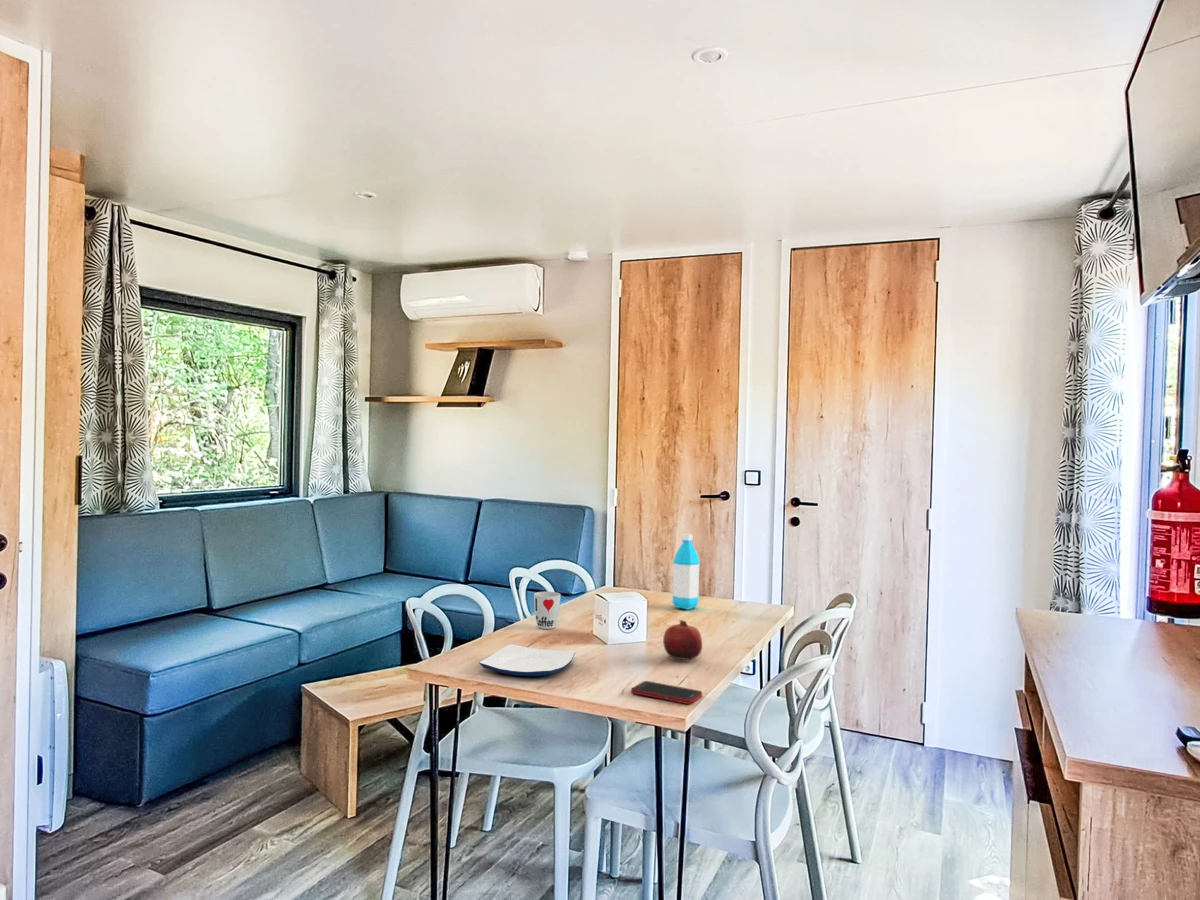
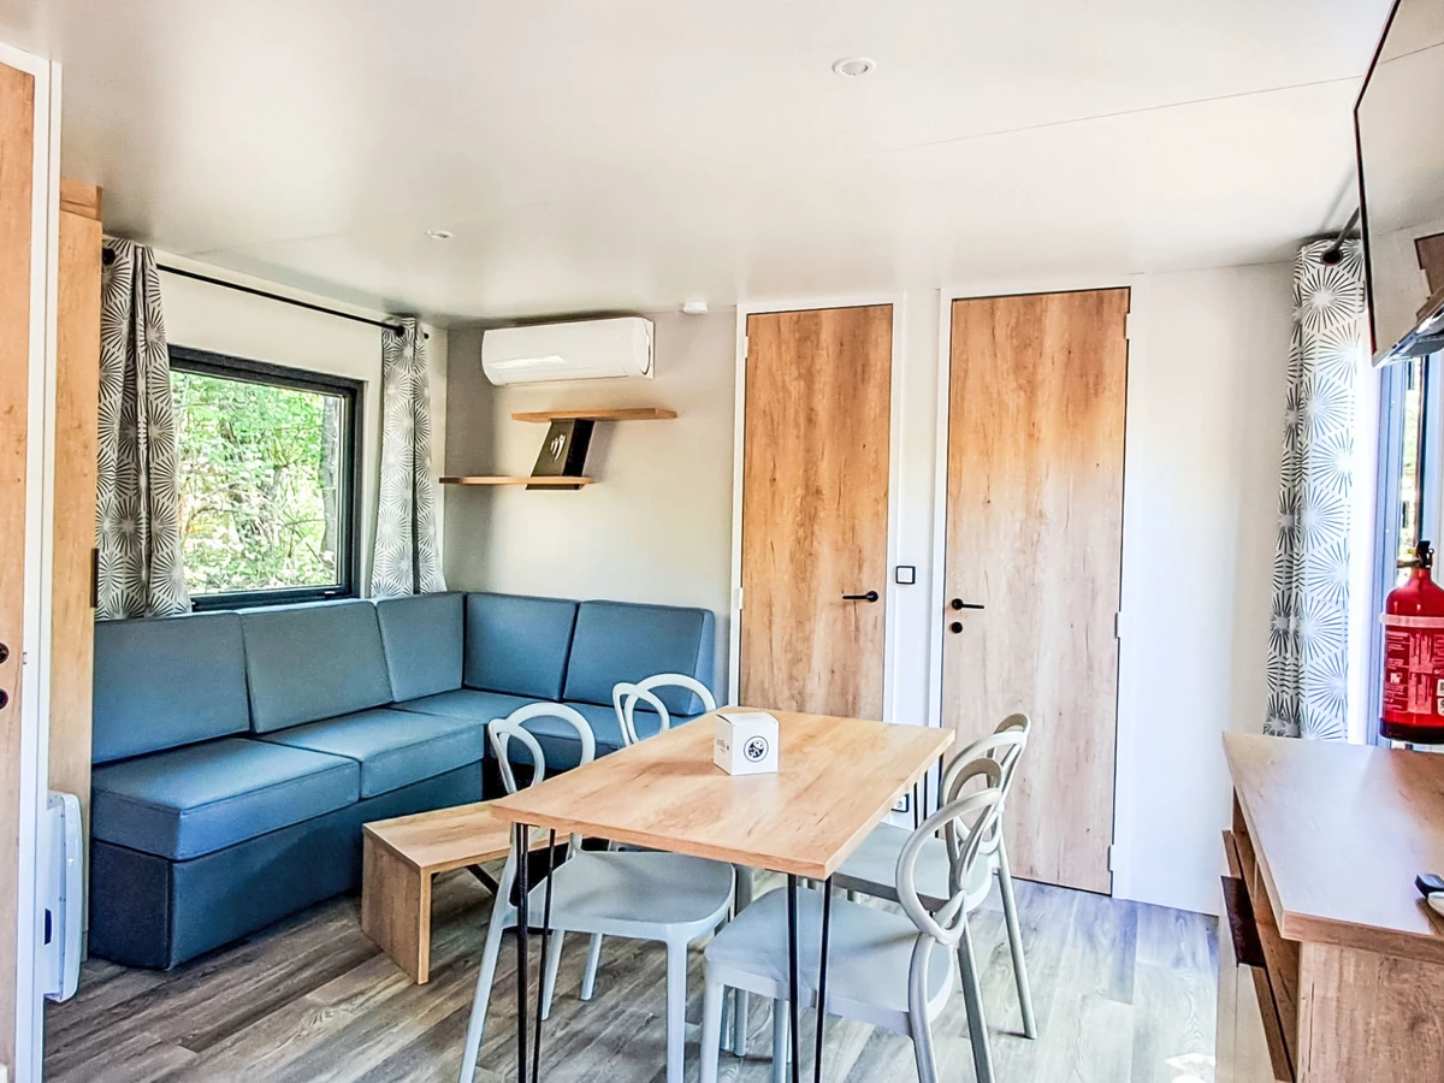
- cup [533,591,562,630]
- water bottle [672,533,701,611]
- fruit [662,619,703,660]
- plate [478,644,576,677]
- cell phone [630,680,703,705]
